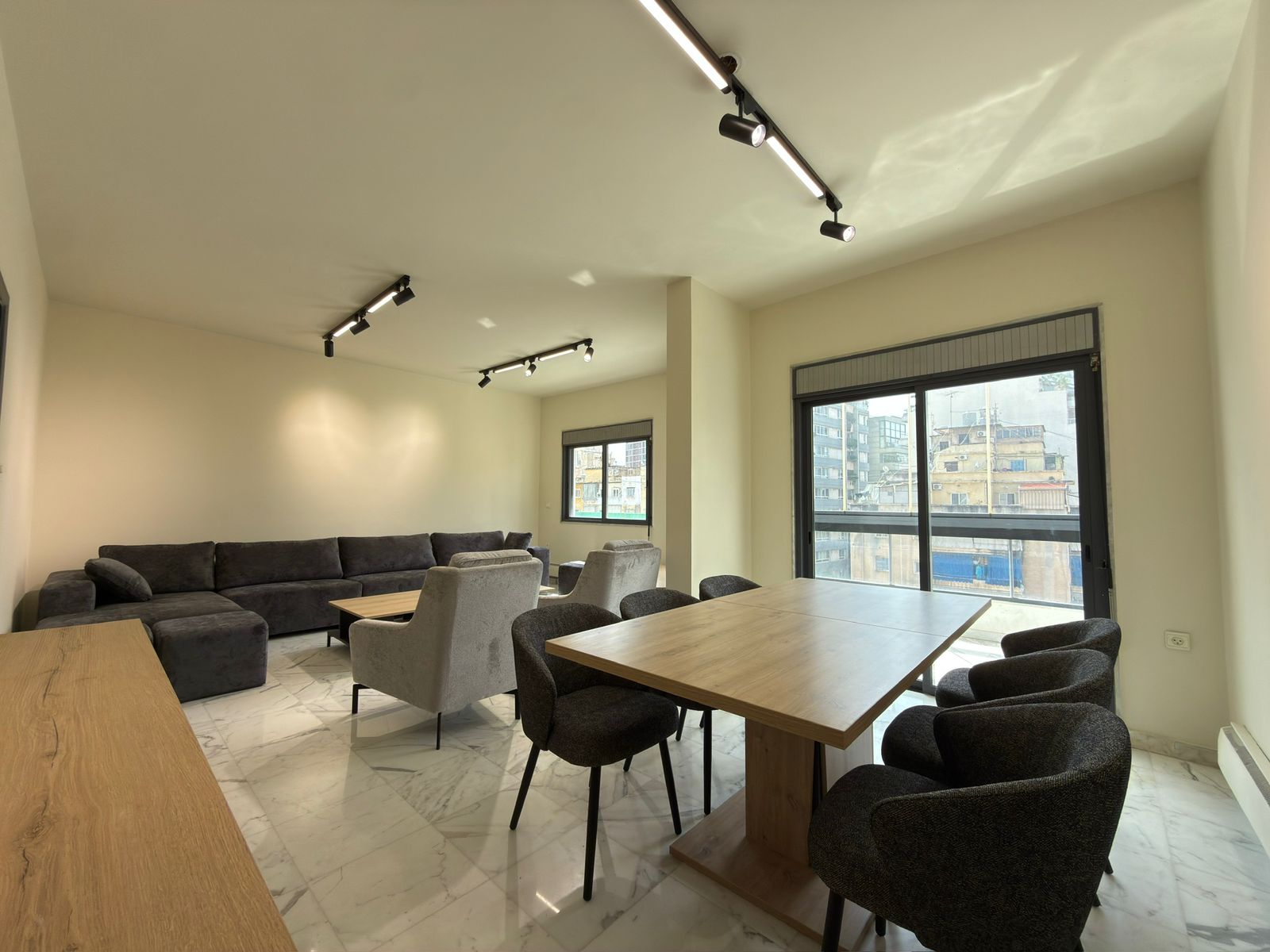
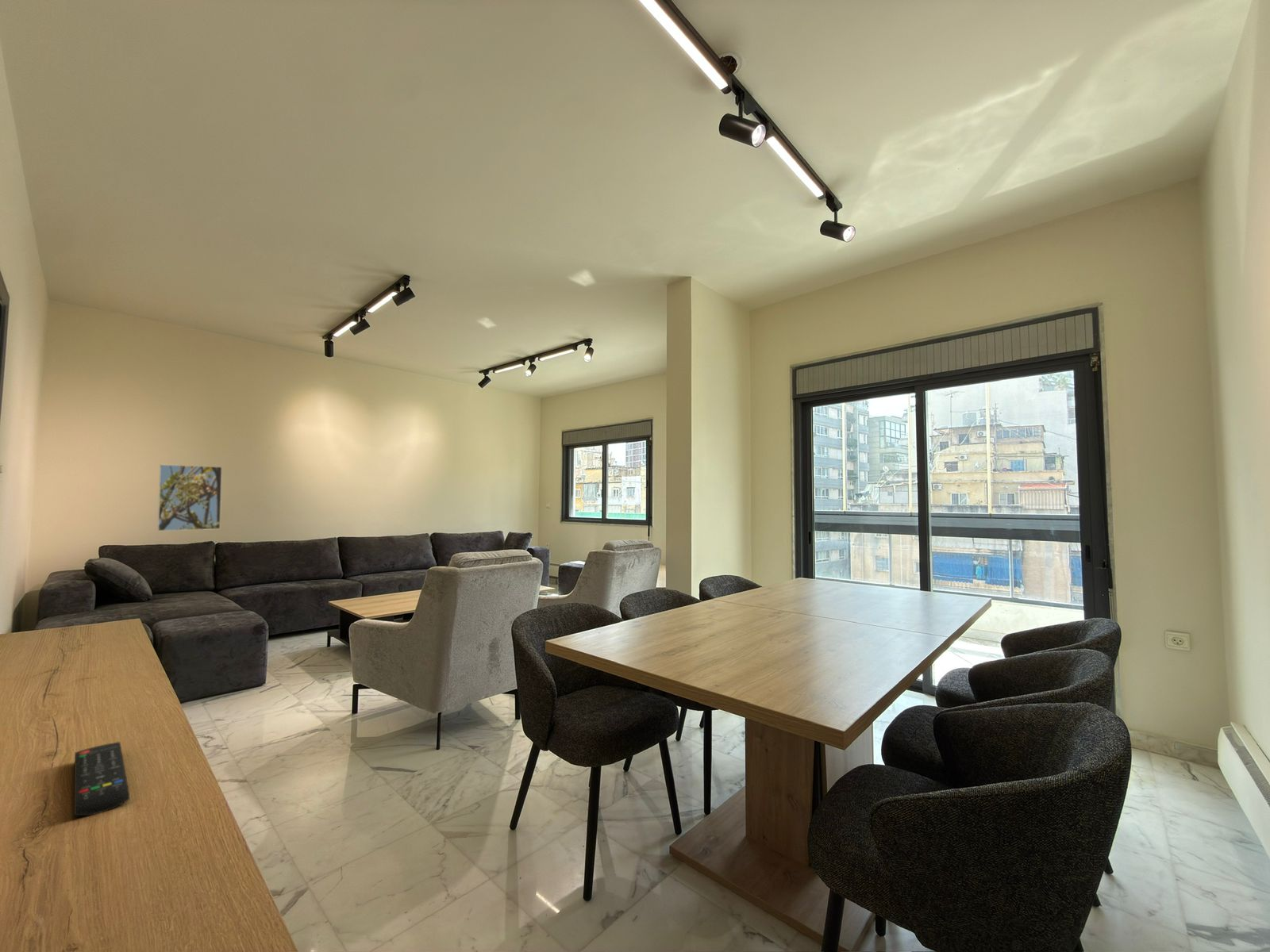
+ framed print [156,464,223,532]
+ remote control [74,741,130,816]
